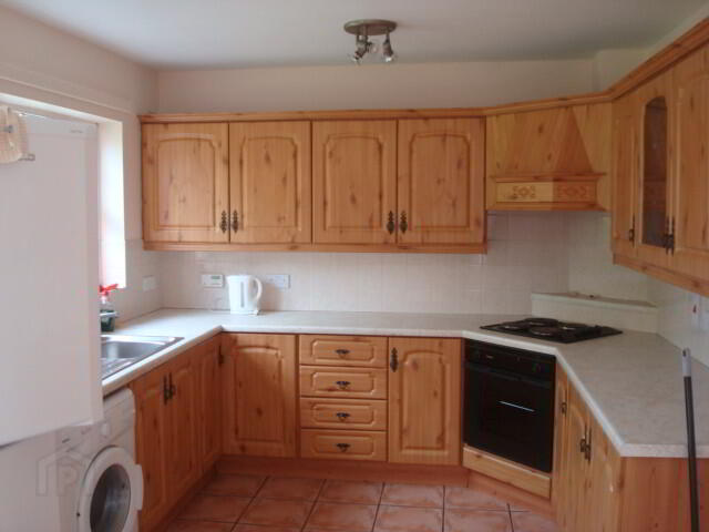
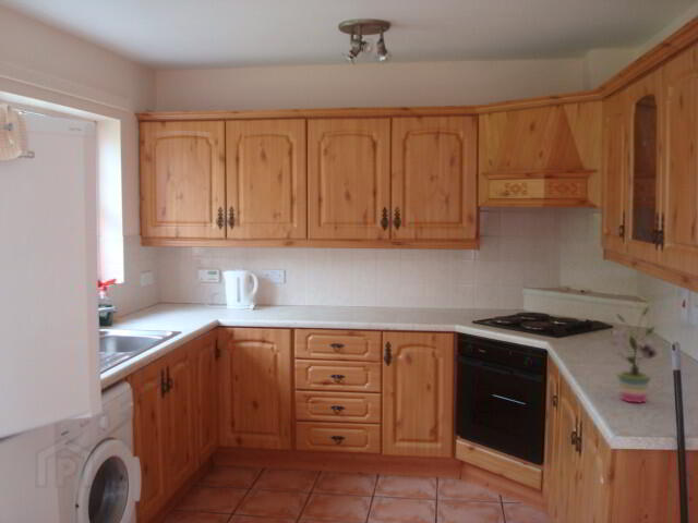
+ potted plant [603,306,663,404]
